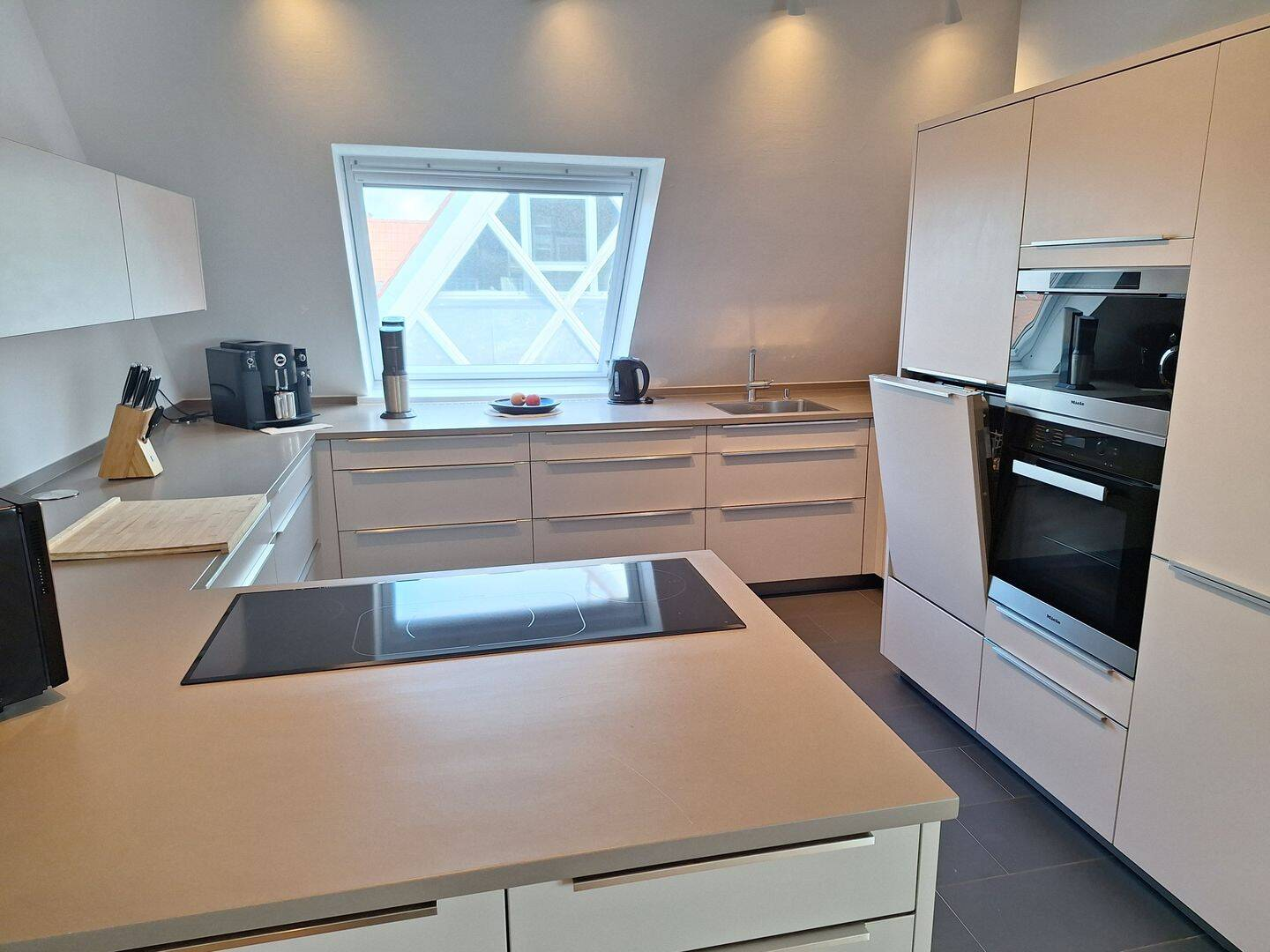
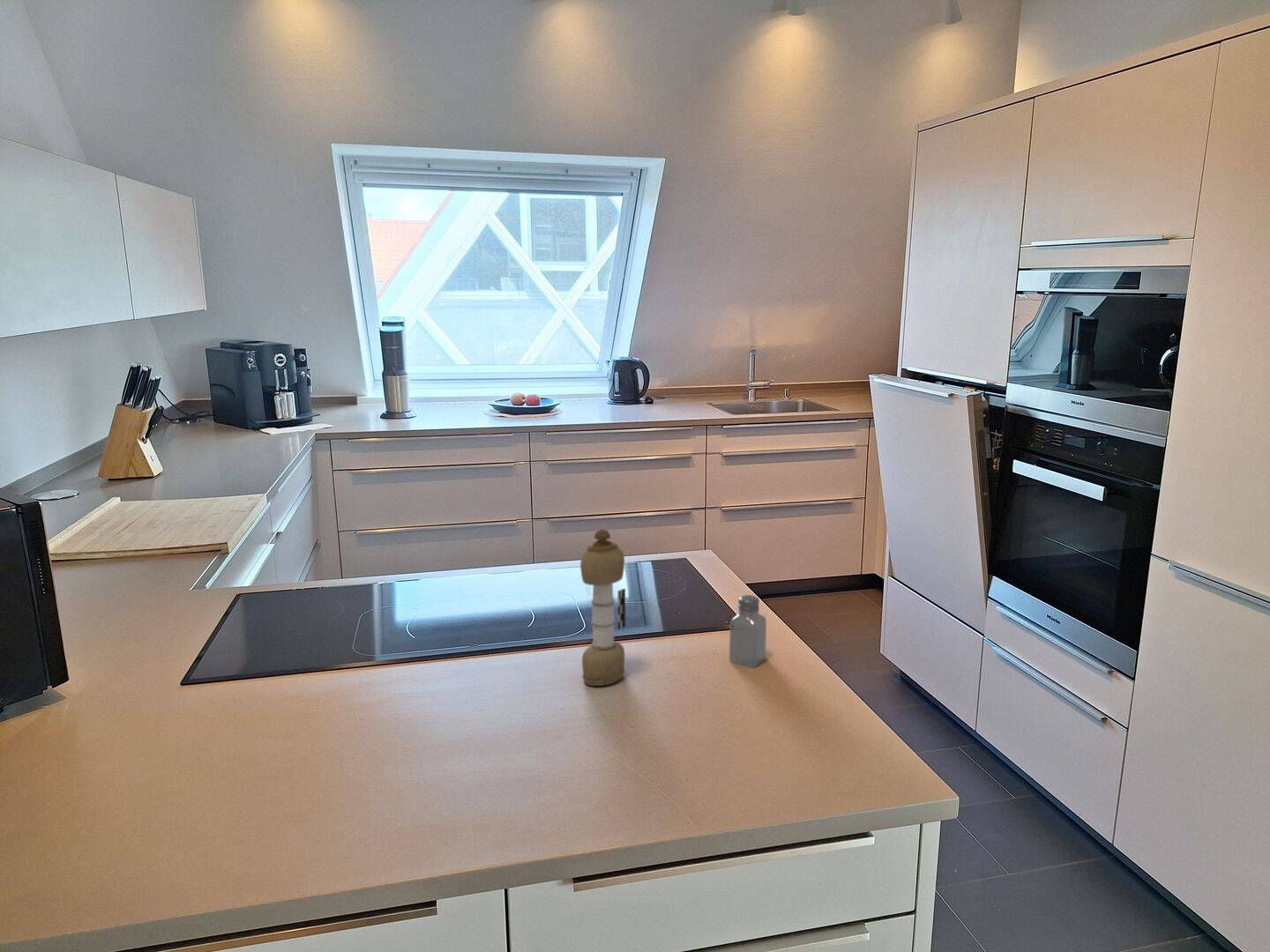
+ saltshaker [728,594,767,668]
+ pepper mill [579,529,626,687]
